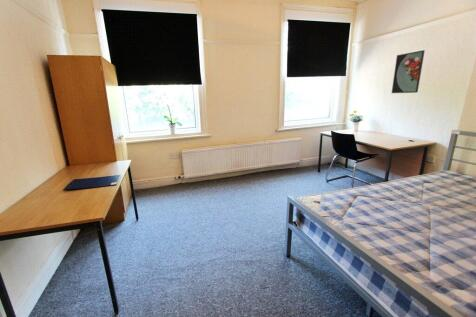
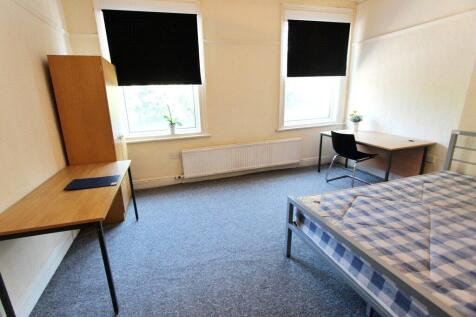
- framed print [391,49,426,94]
